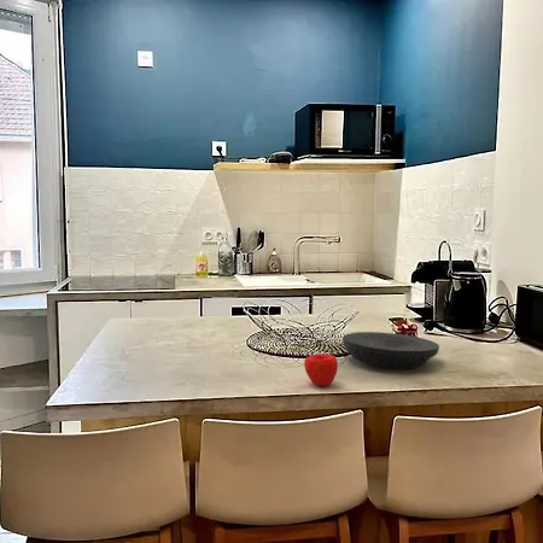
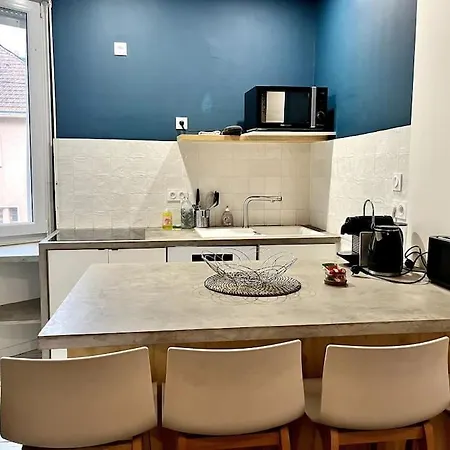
- plate [341,331,440,370]
- apple [303,352,339,387]
